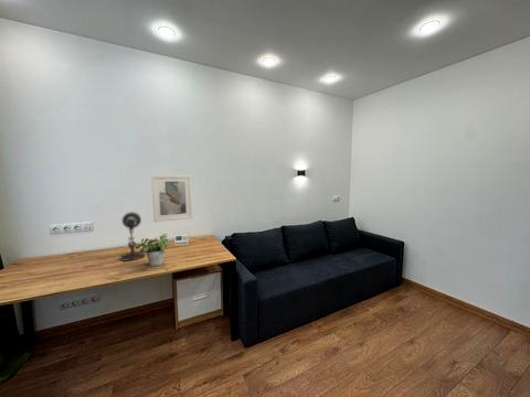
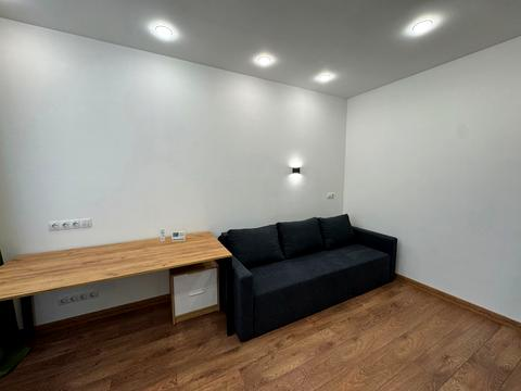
- desk lamp [119,211,147,262]
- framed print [150,174,193,223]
- potted plant [135,234,171,267]
